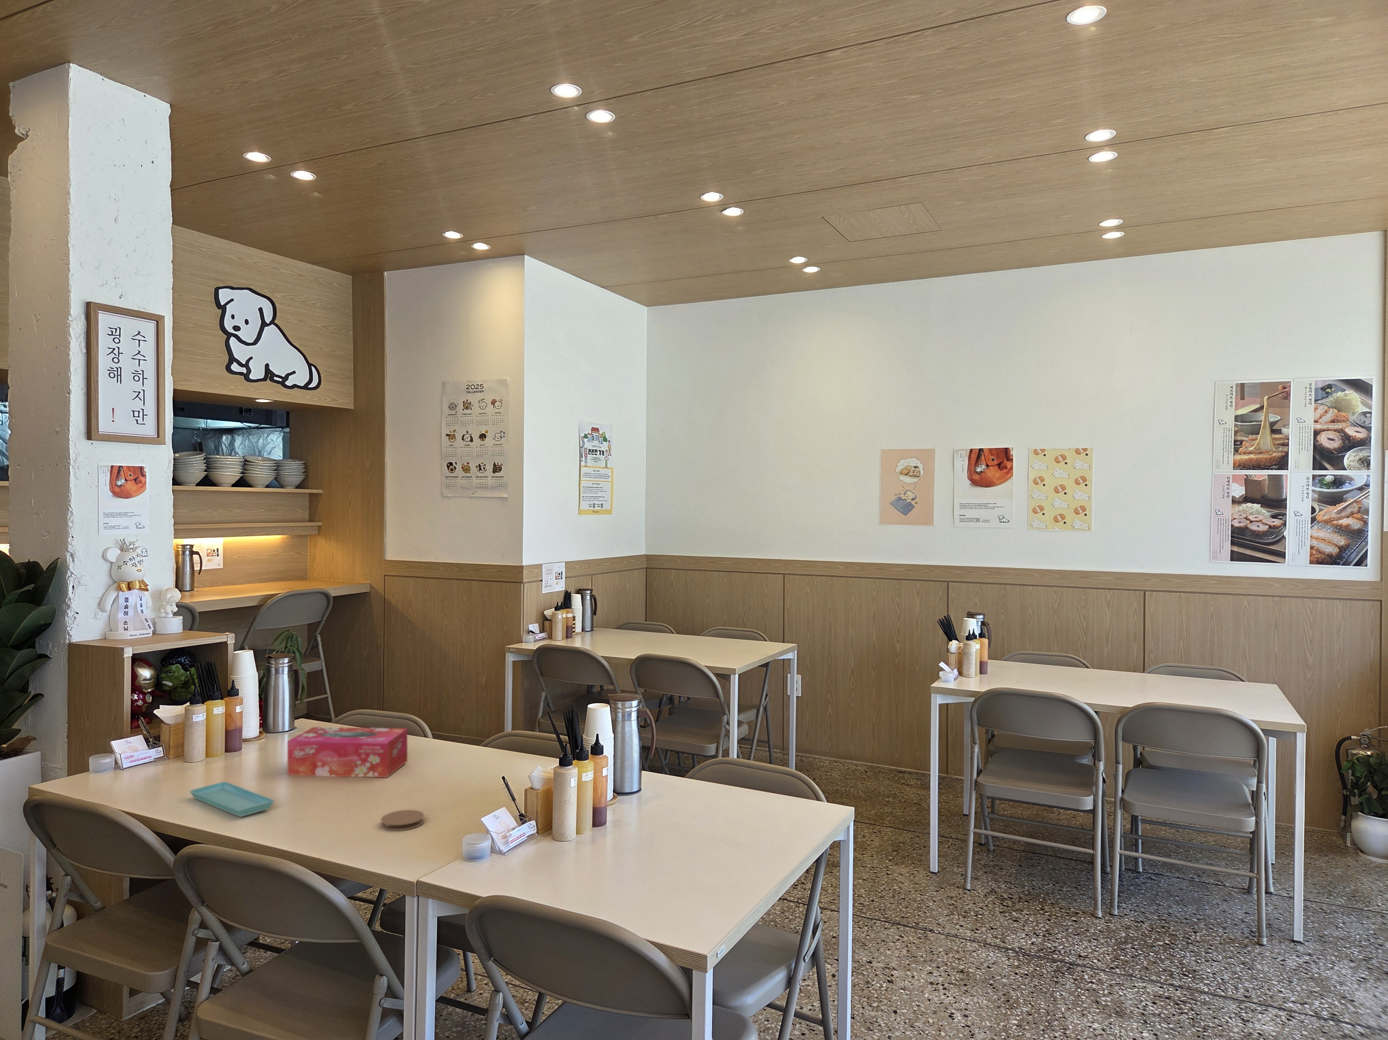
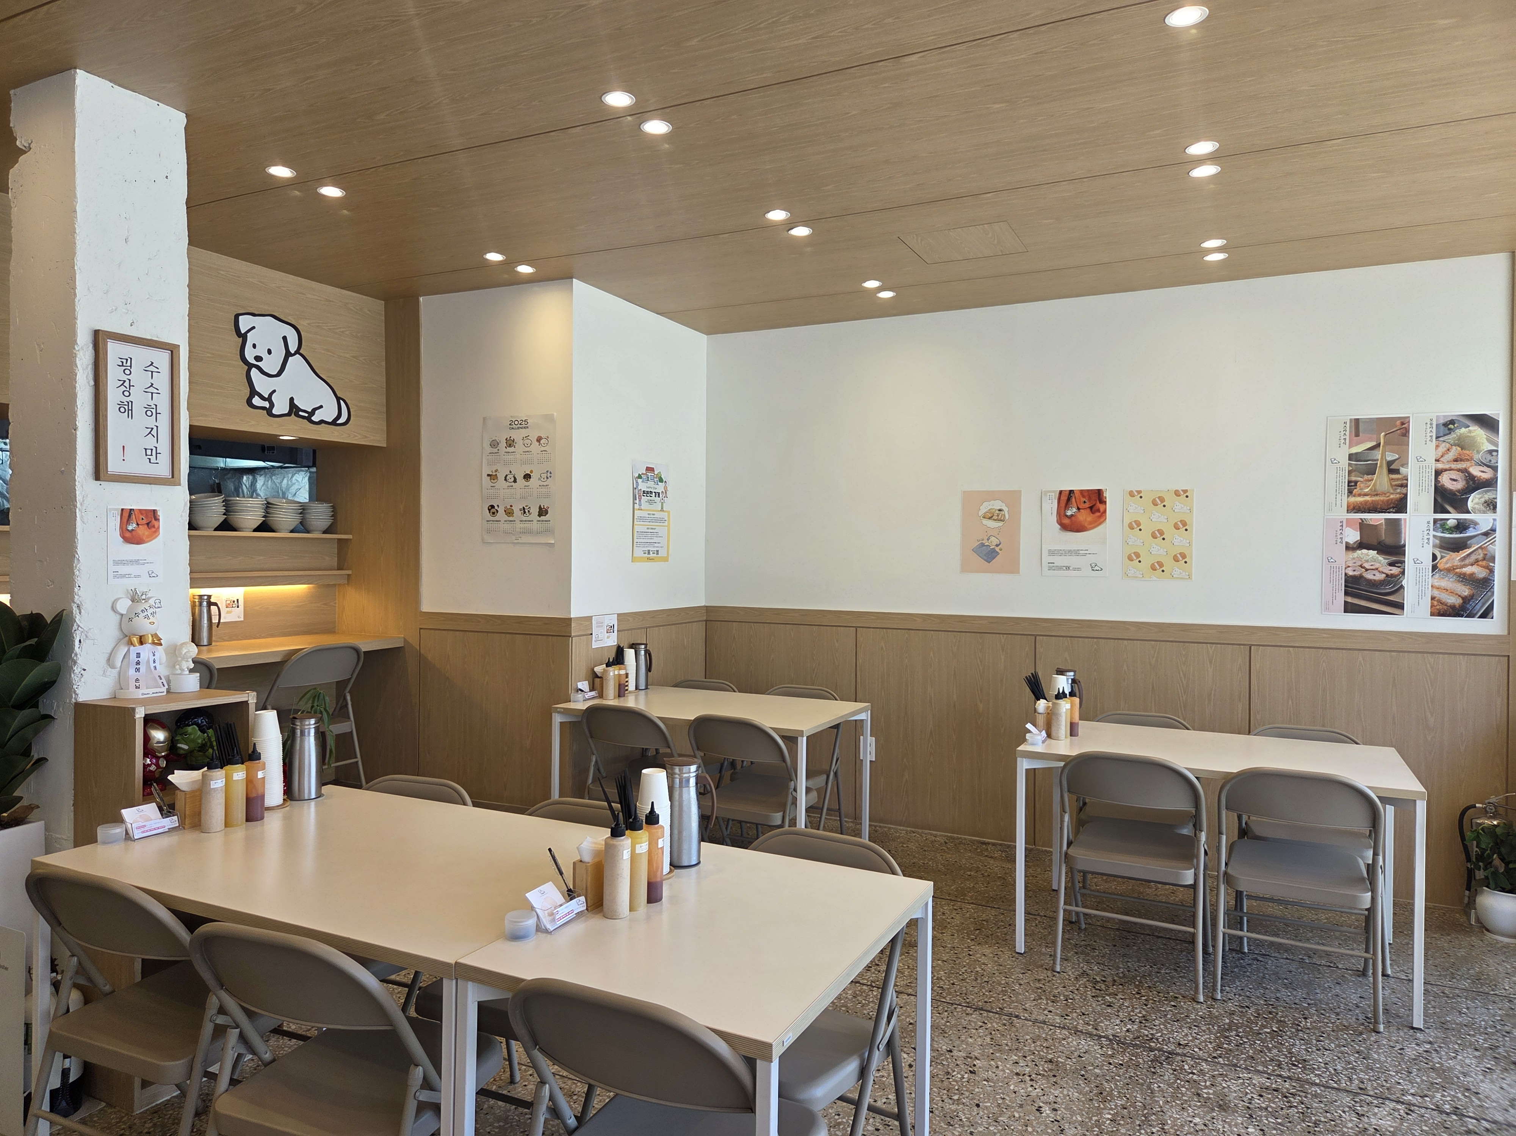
- saucer [189,781,274,817]
- coaster [380,809,425,831]
- tissue box [287,726,408,778]
